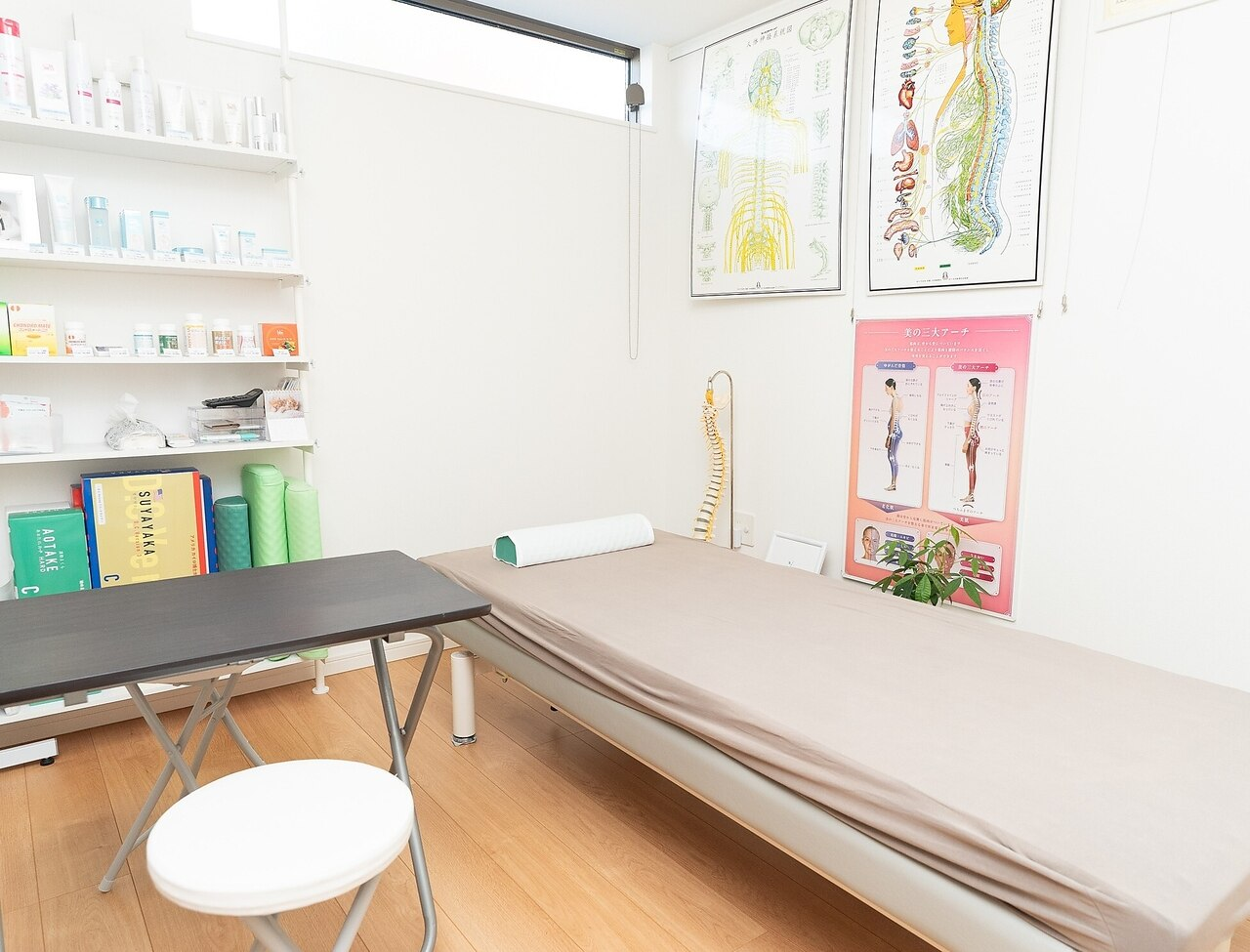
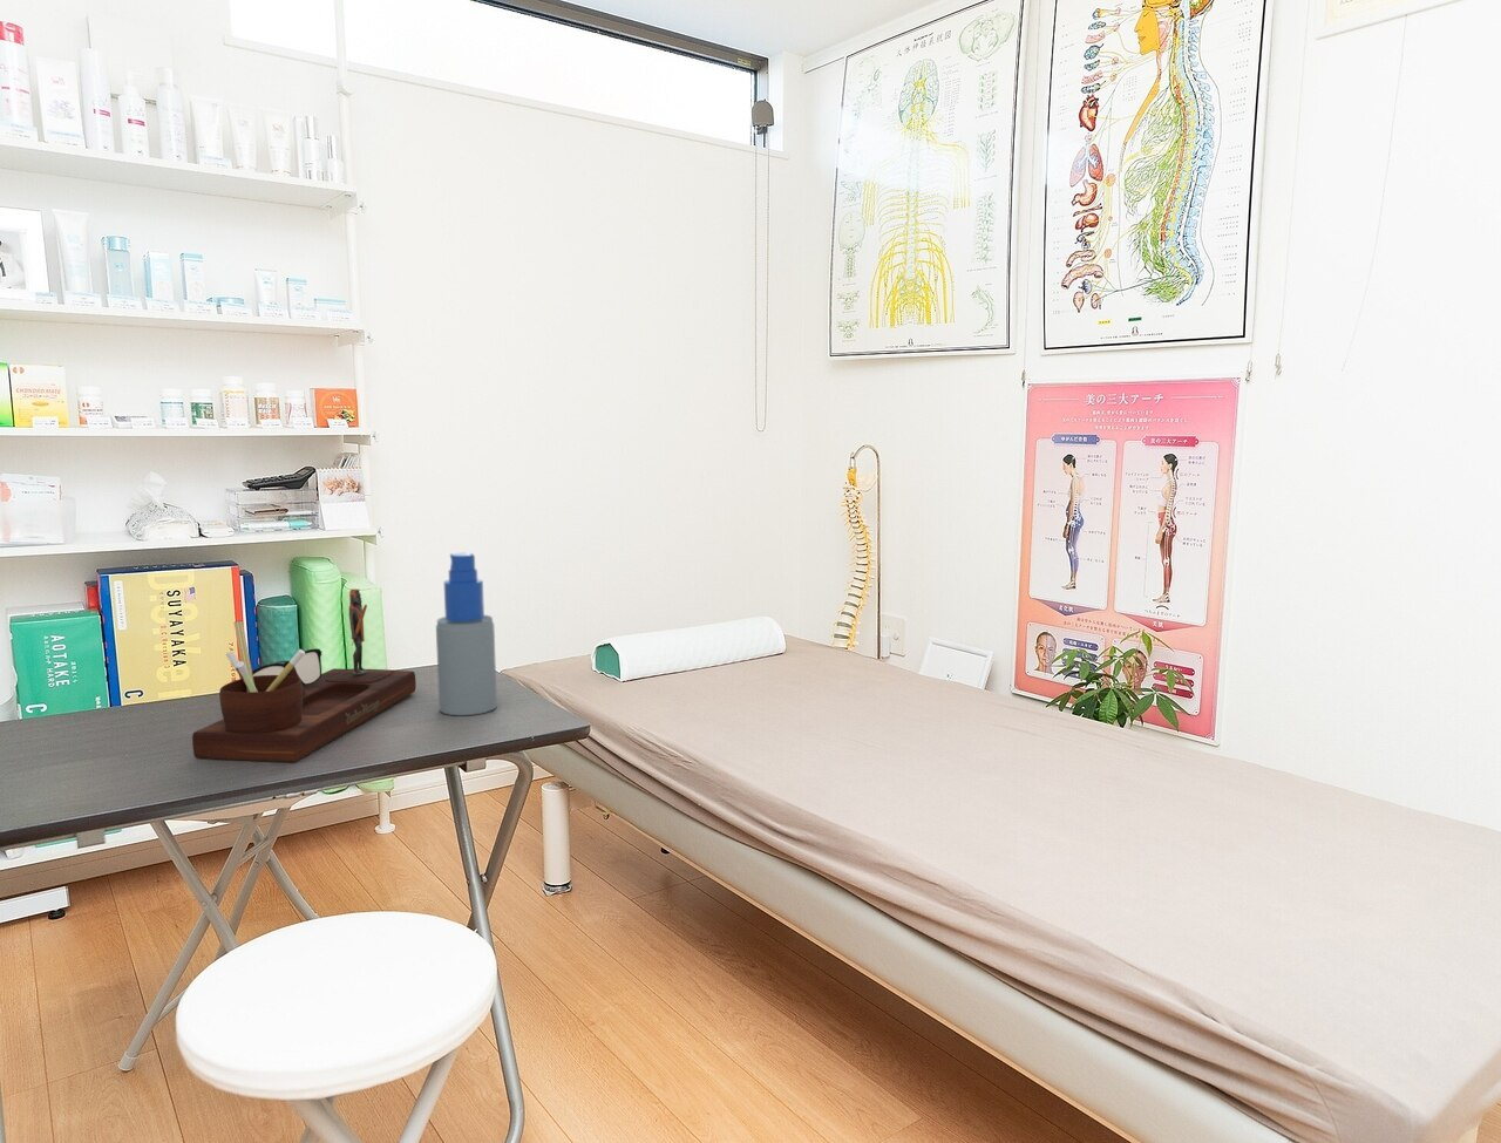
+ desk organizer [191,587,418,764]
+ spray bottle [435,552,498,717]
